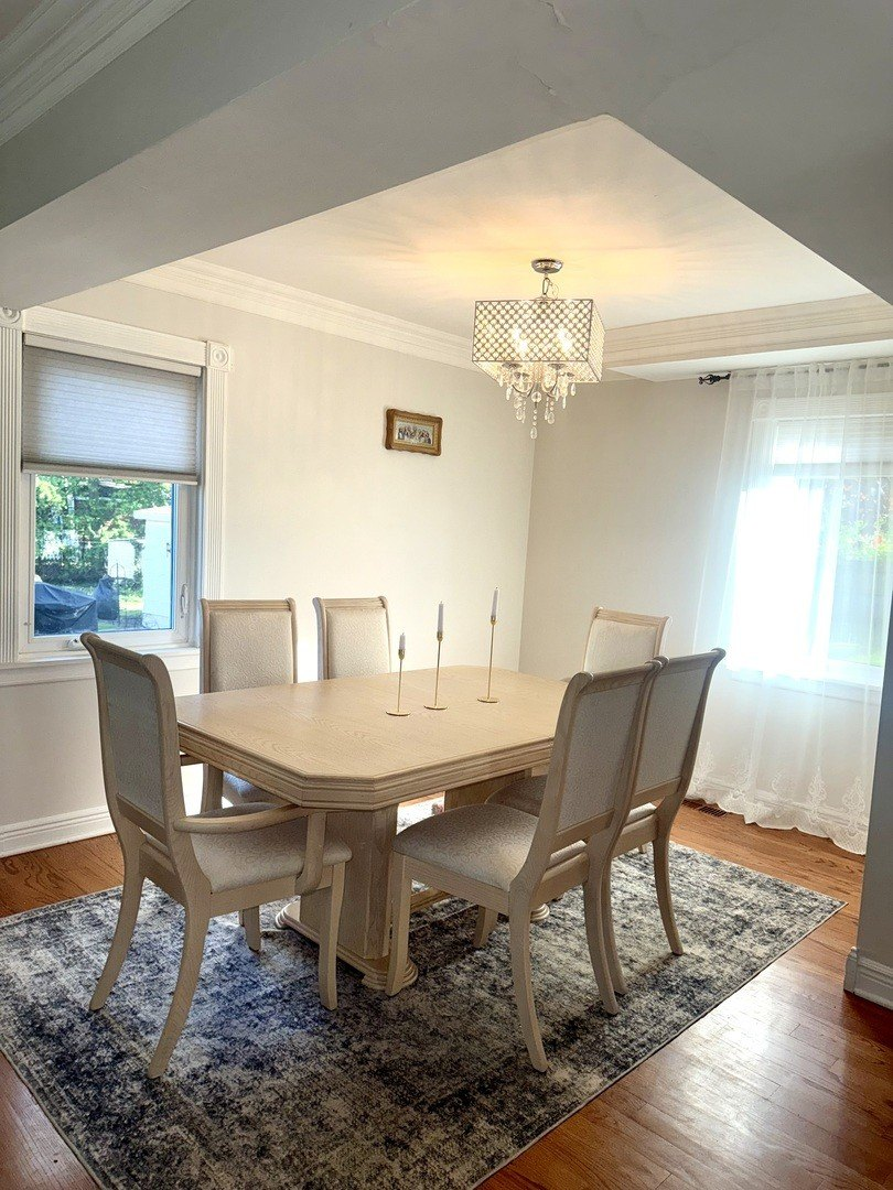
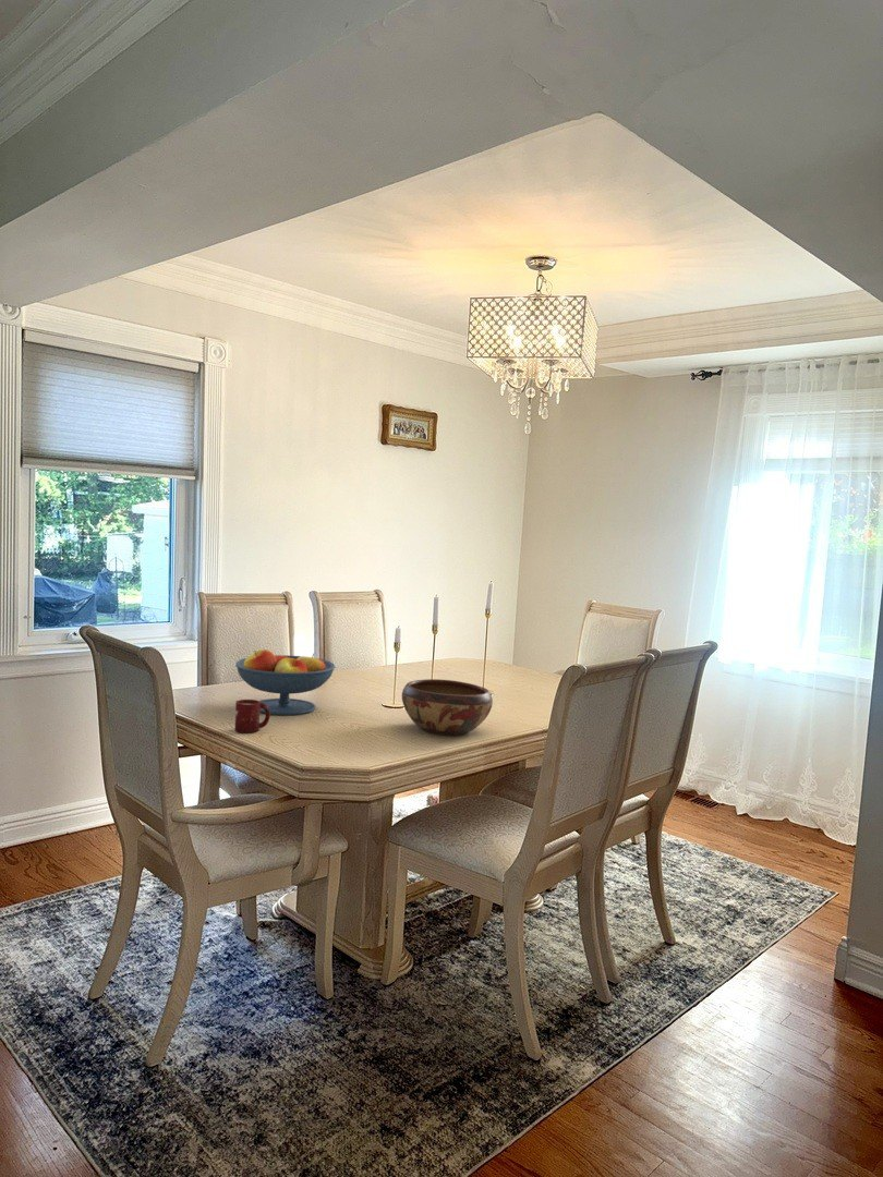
+ cup [234,699,271,735]
+ decorative bowl [401,678,494,736]
+ fruit bowl [234,648,336,716]
